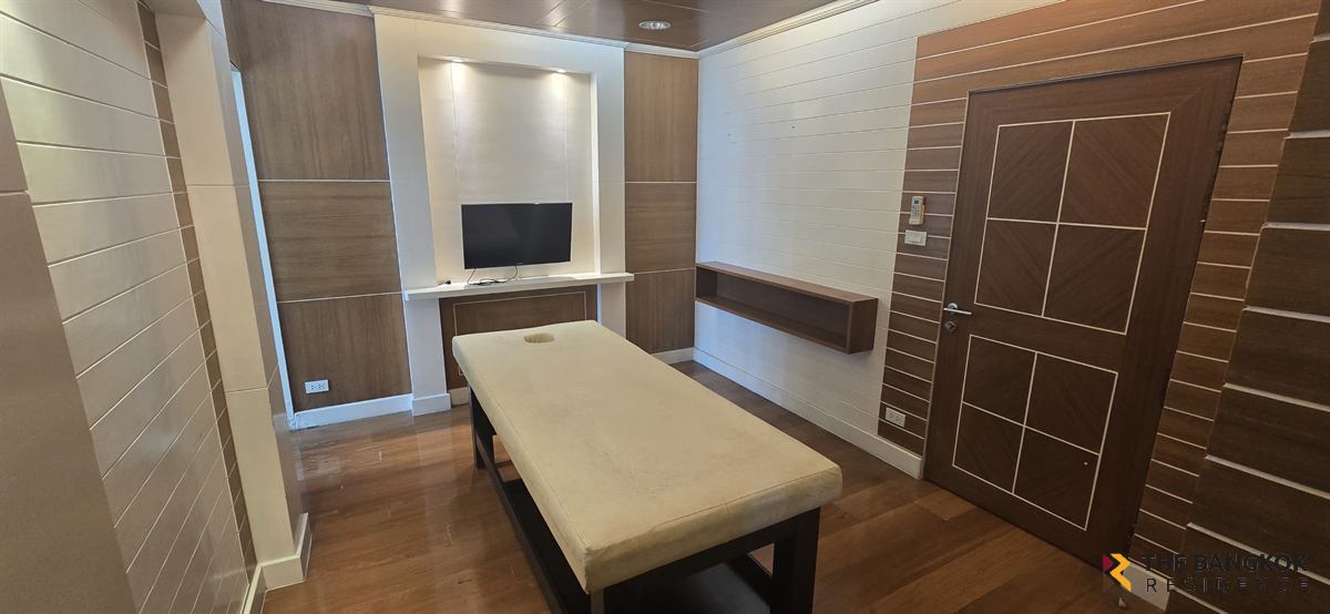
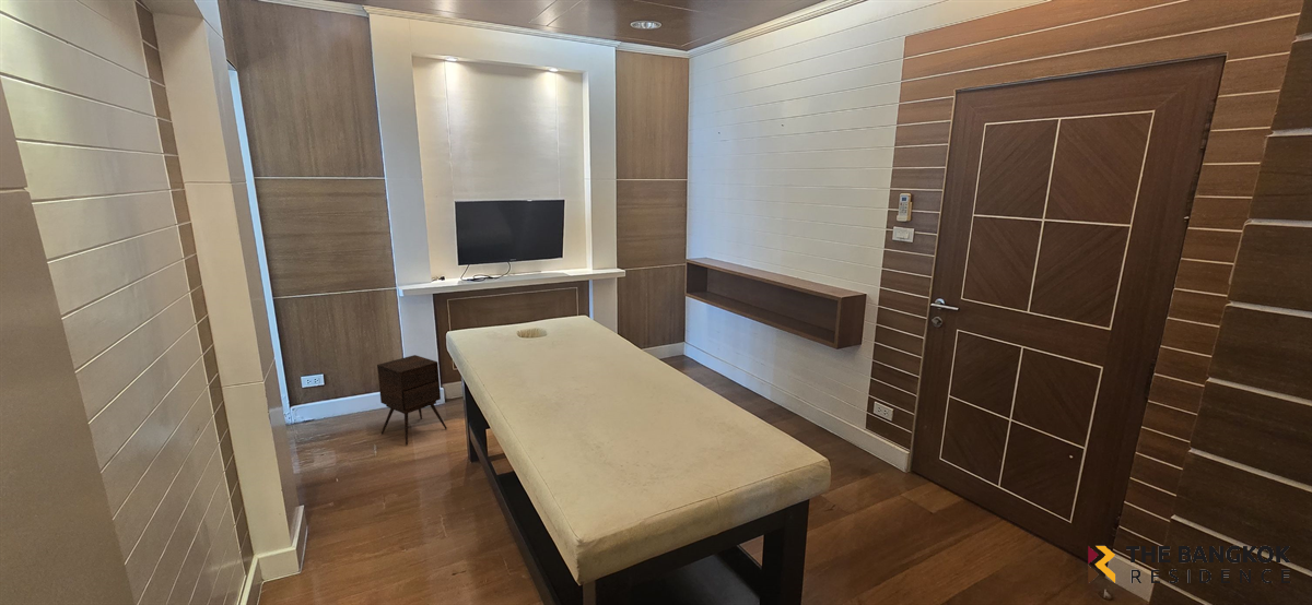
+ side table [376,354,448,446]
